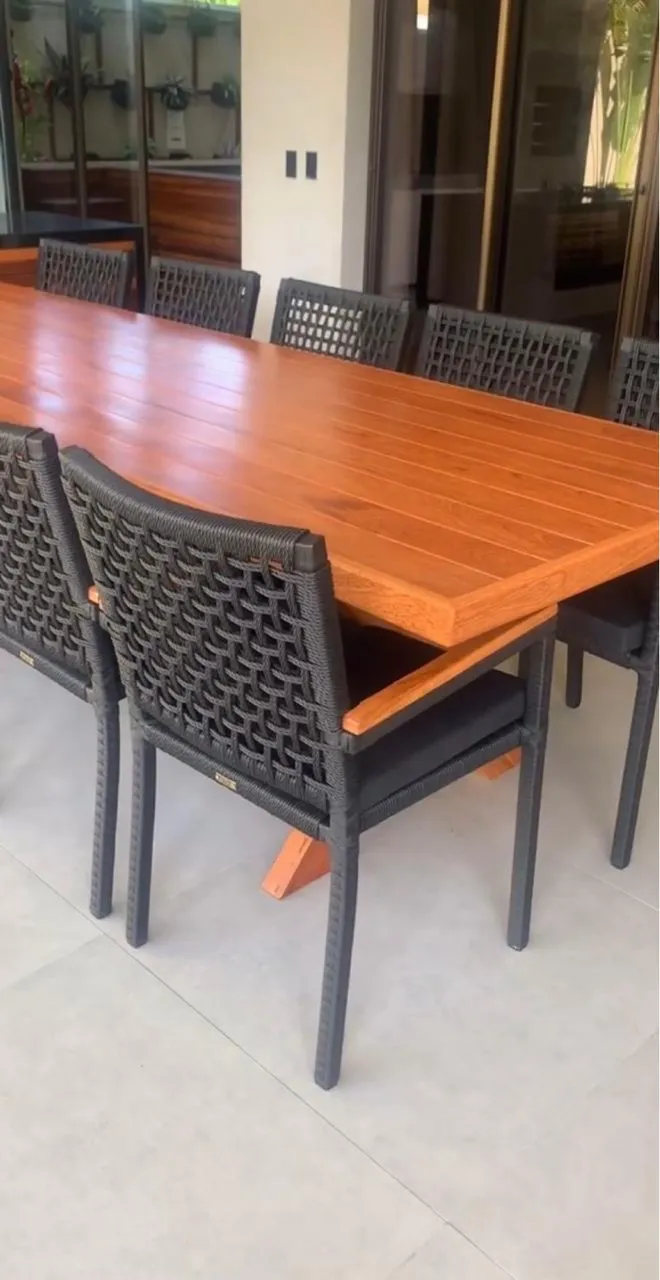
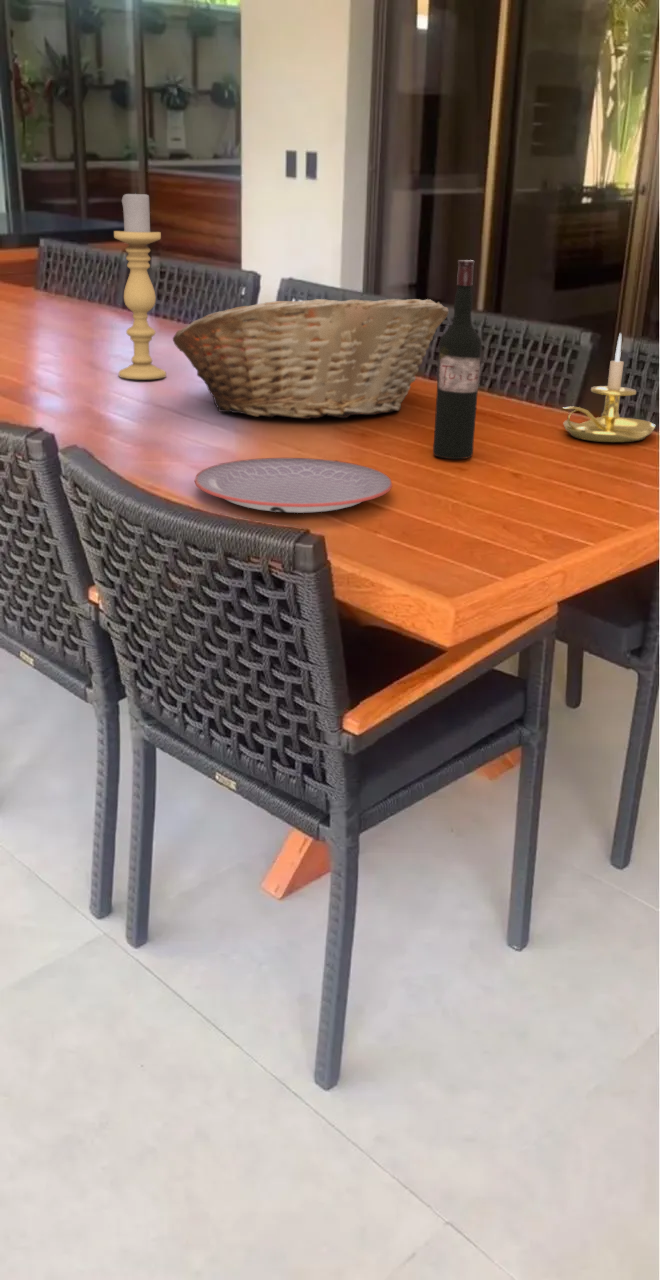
+ wine bottle [432,259,483,460]
+ fruit basket [172,298,450,420]
+ plate [194,457,393,514]
+ candle holder [113,189,167,380]
+ candle holder [561,332,656,443]
